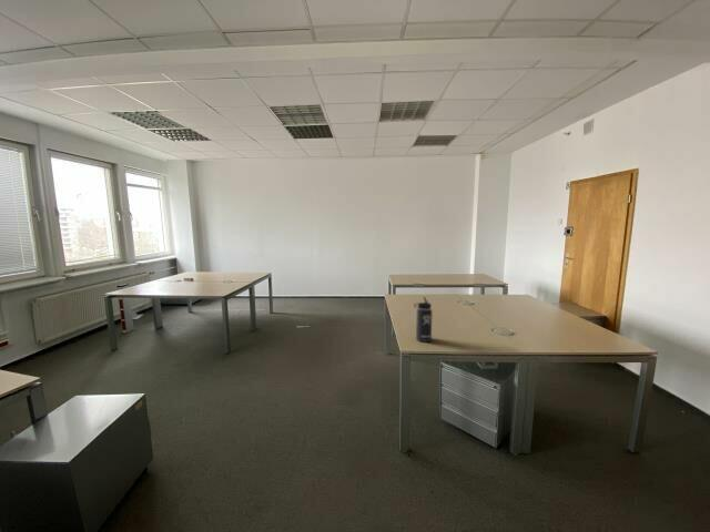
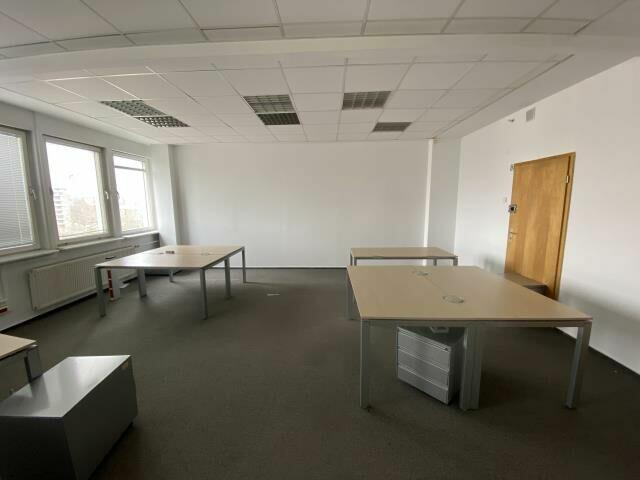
- thermos bottle [413,296,434,344]
